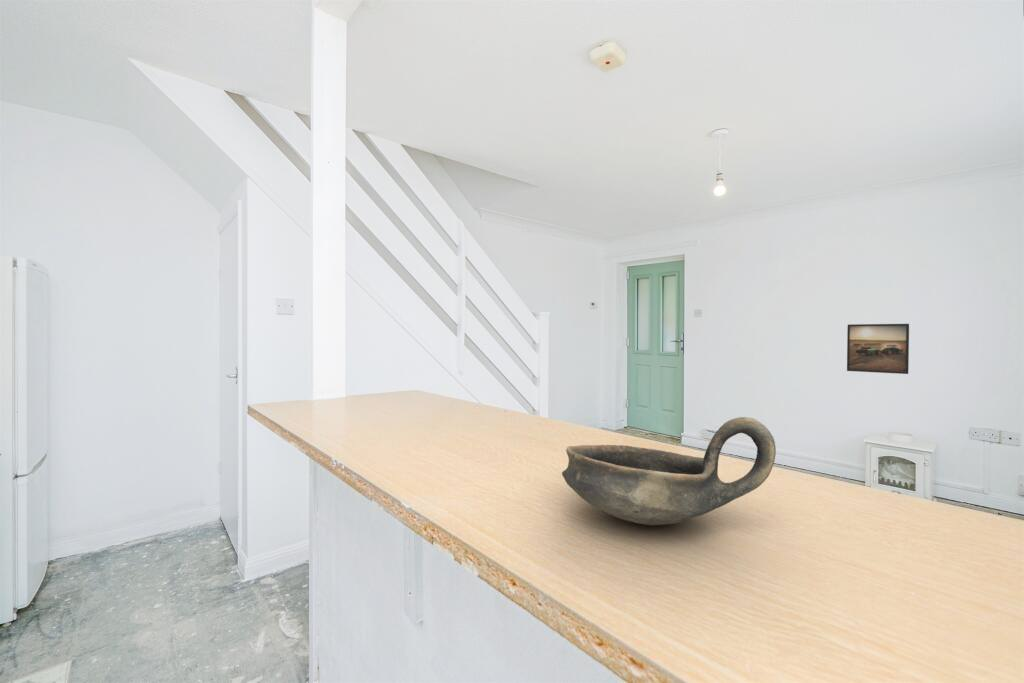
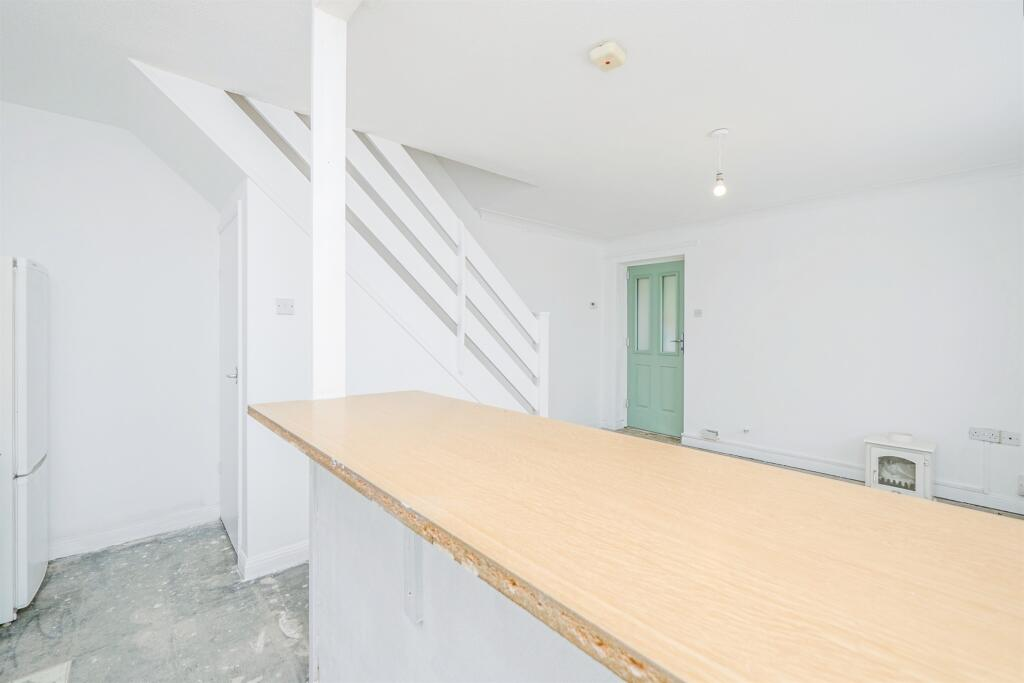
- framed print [846,323,910,375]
- oil lamp [561,416,777,526]
